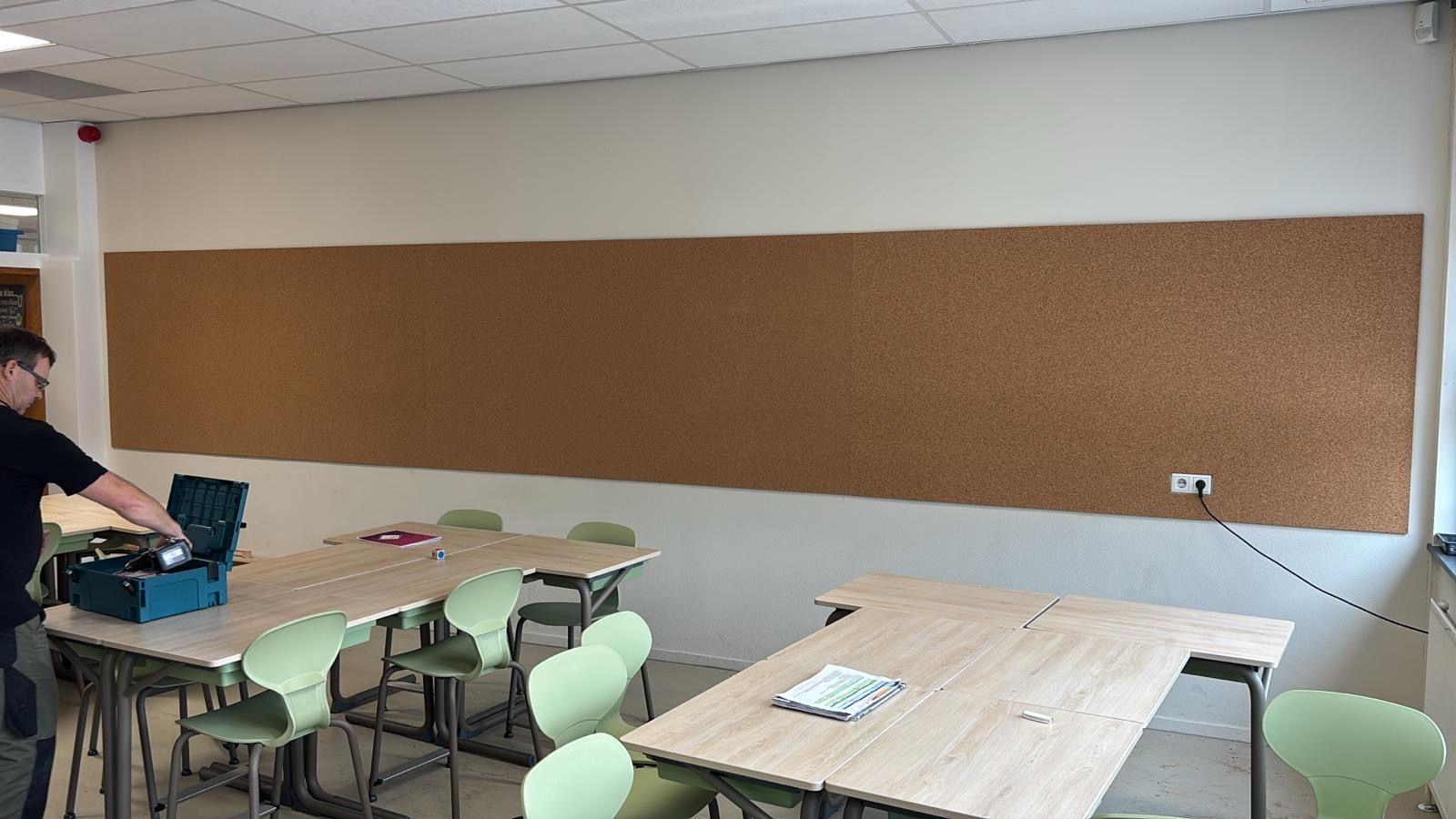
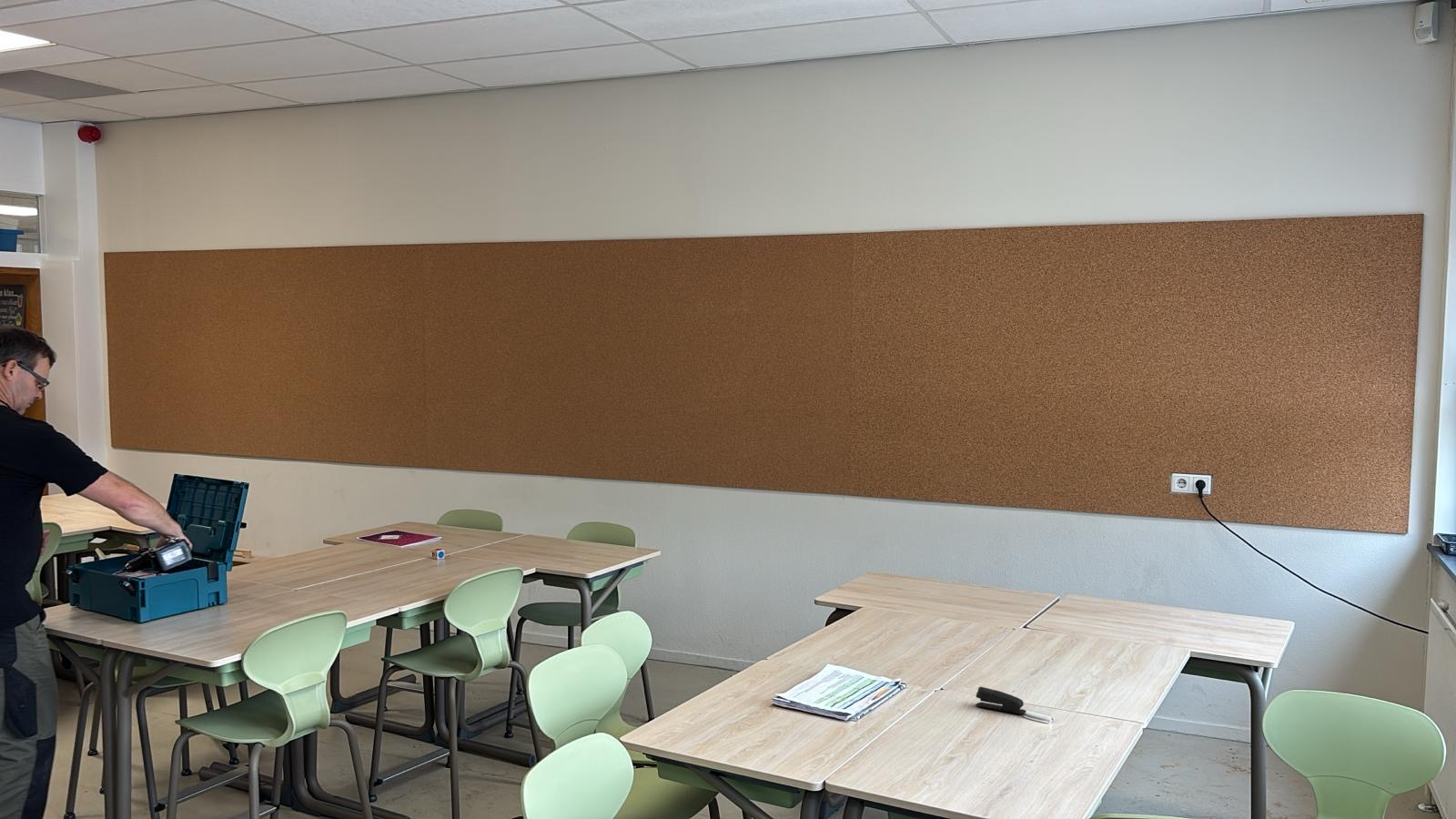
+ stapler [975,686,1027,715]
